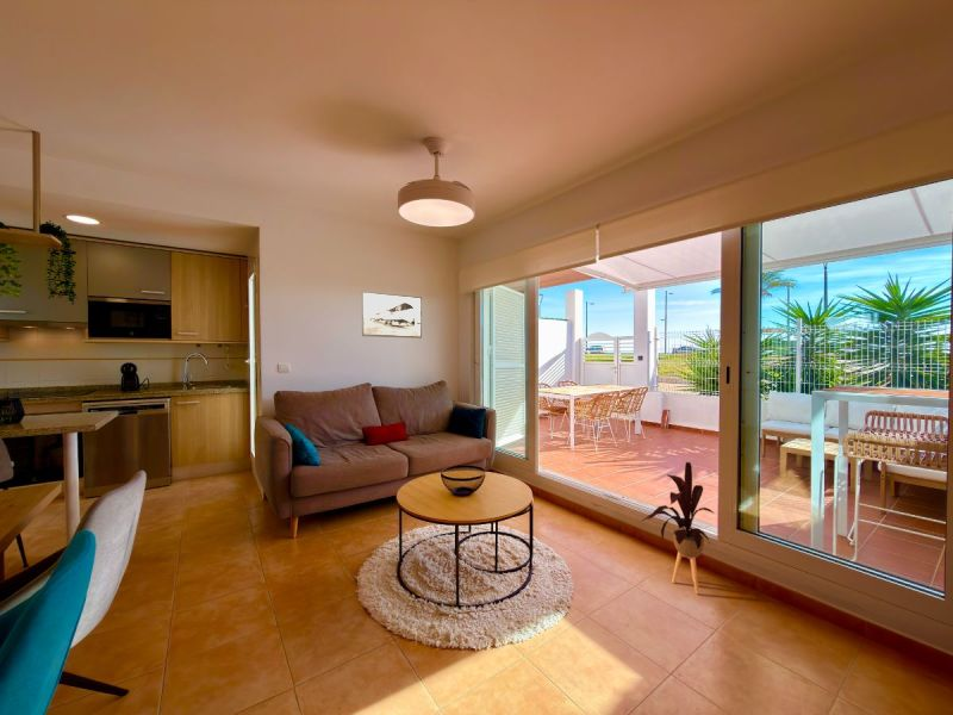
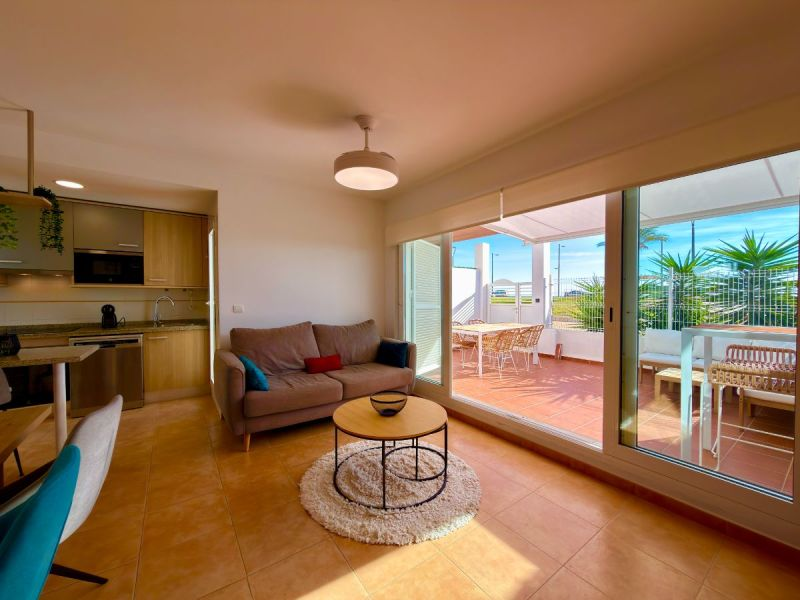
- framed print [361,291,423,340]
- house plant [641,461,715,595]
